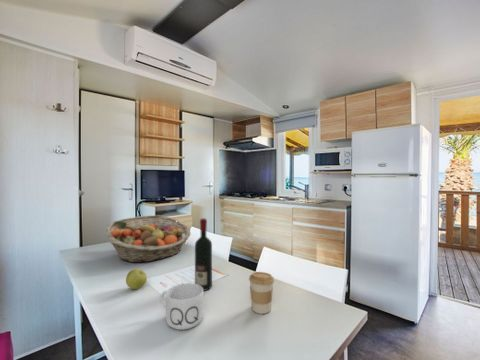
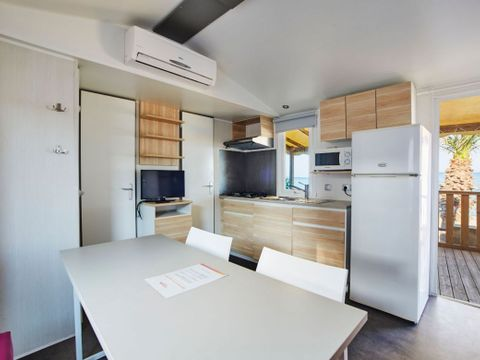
- coffee cup [248,271,275,315]
- alcohol [194,218,213,292]
- apple [125,268,148,290]
- fruit basket [105,214,191,263]
- mug [159,282,204,331]
